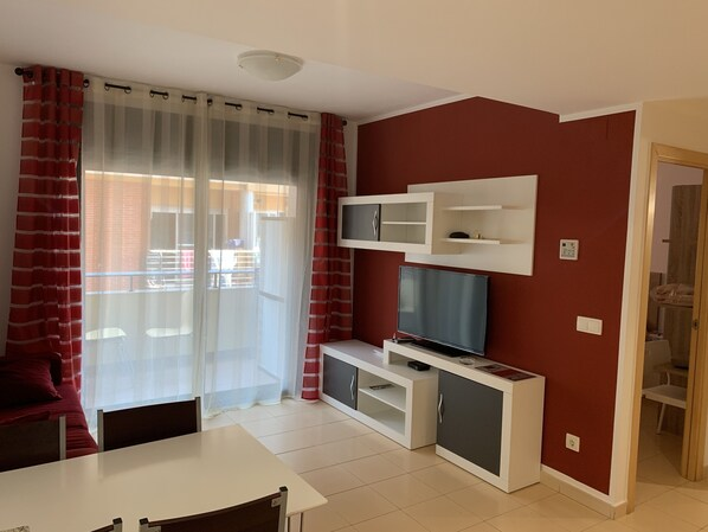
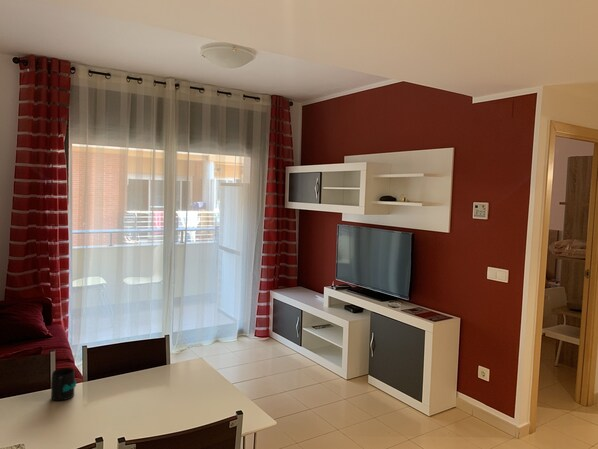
+ mug [50,367,77,402]
